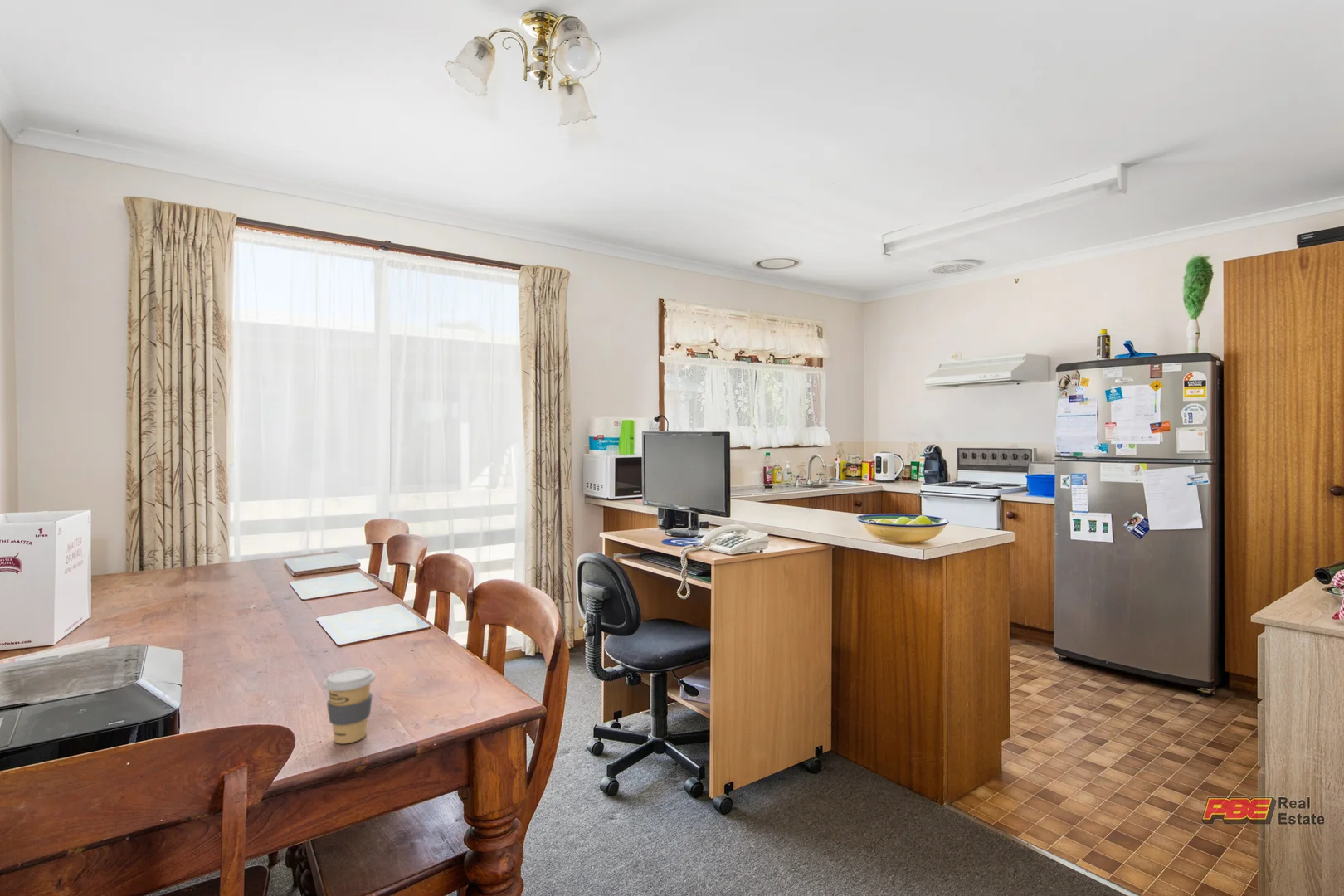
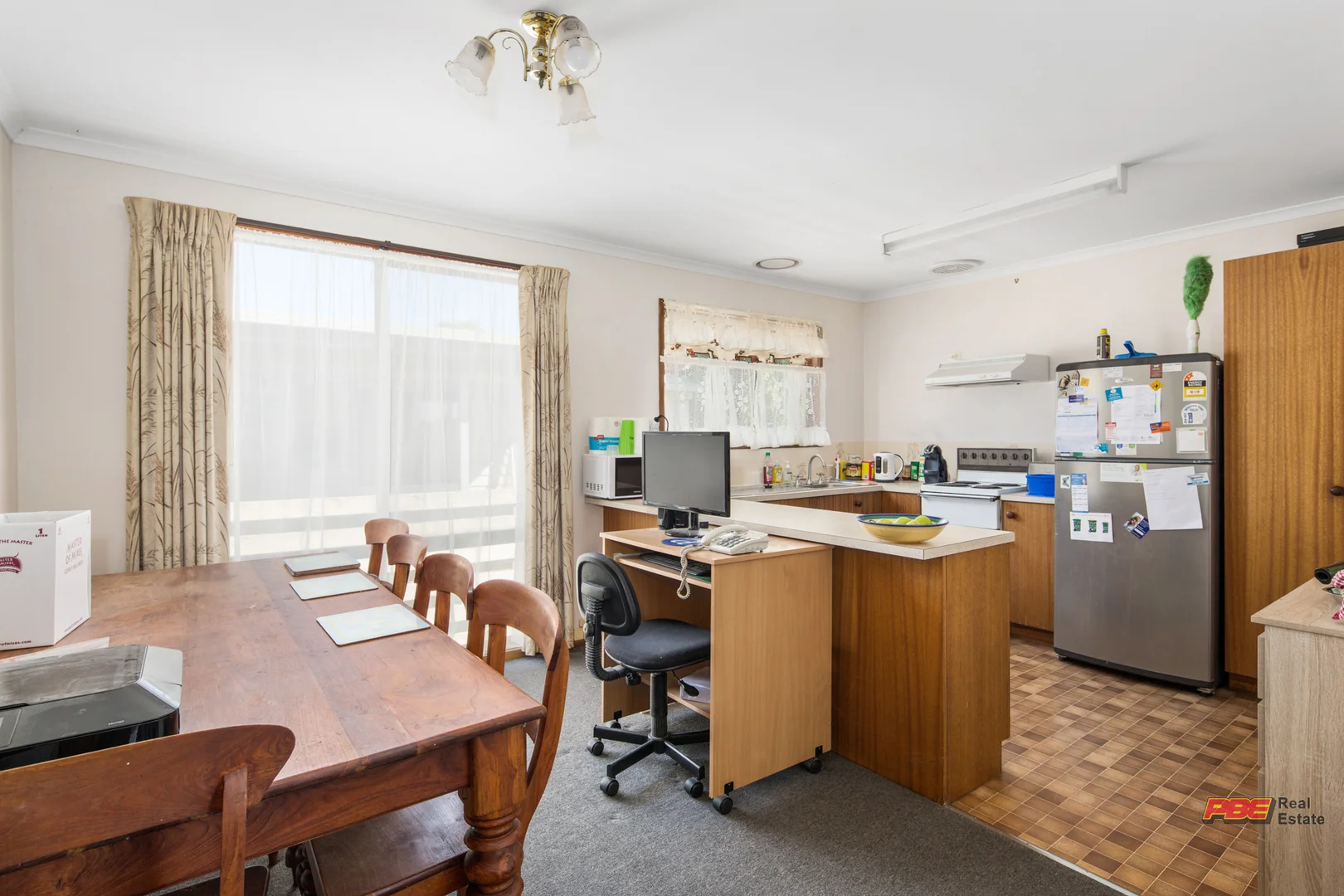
- coffee cup [322,667,377,744]
